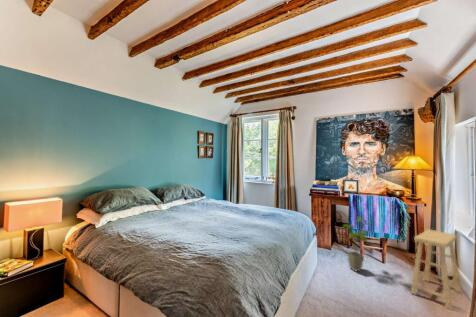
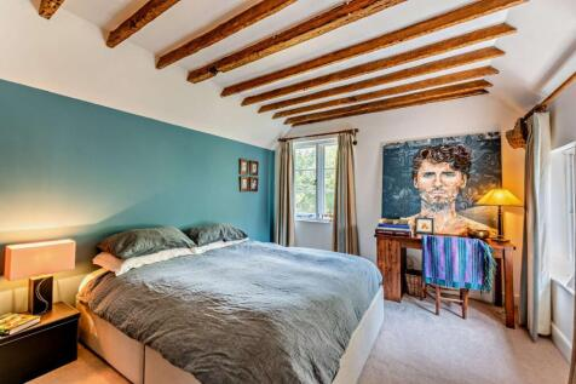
- house plant [341,215,376,272]
- stool [410,228,463,311]
